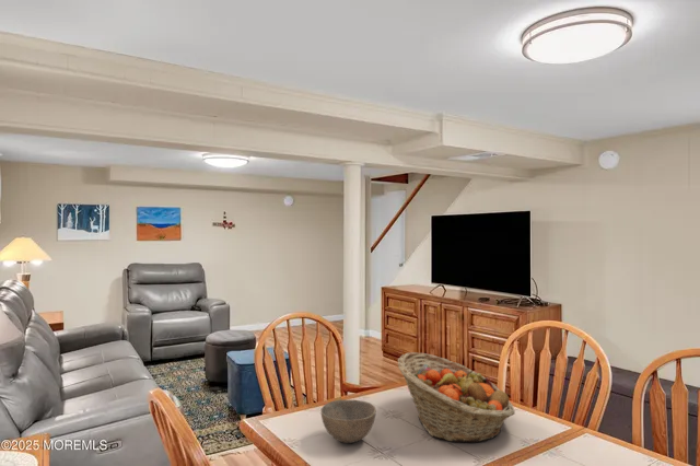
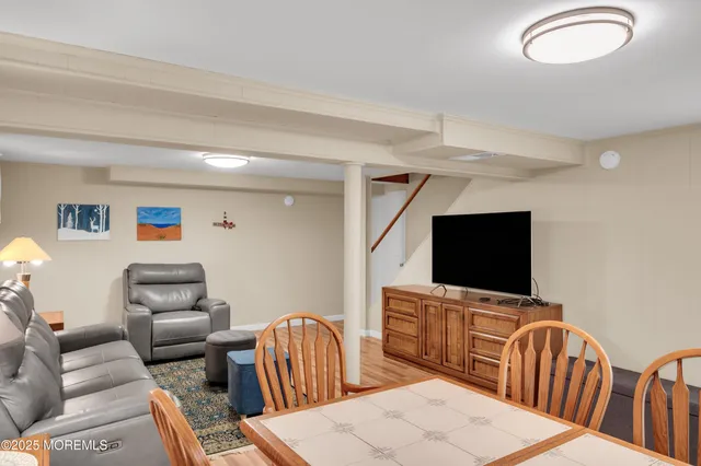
- fruit basket [397,351,516,443]
- bowl [319,399,377,444]
